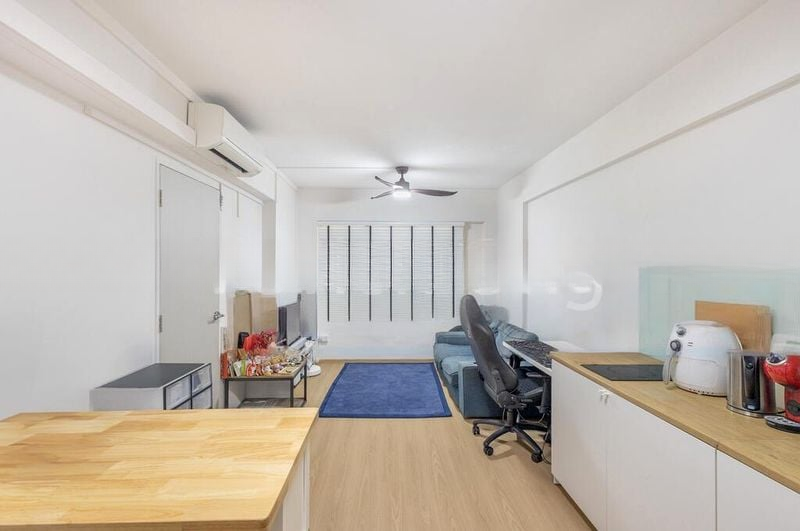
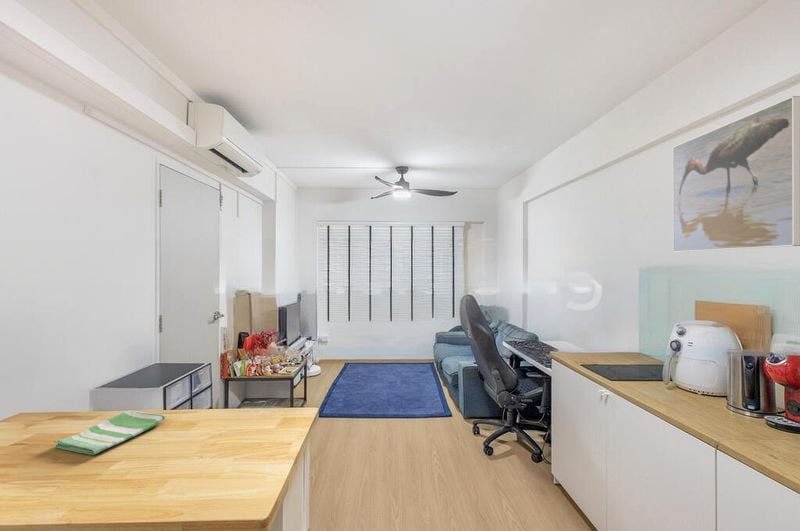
+ dish towel [53,410,167,456]
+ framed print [672,95,800,253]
